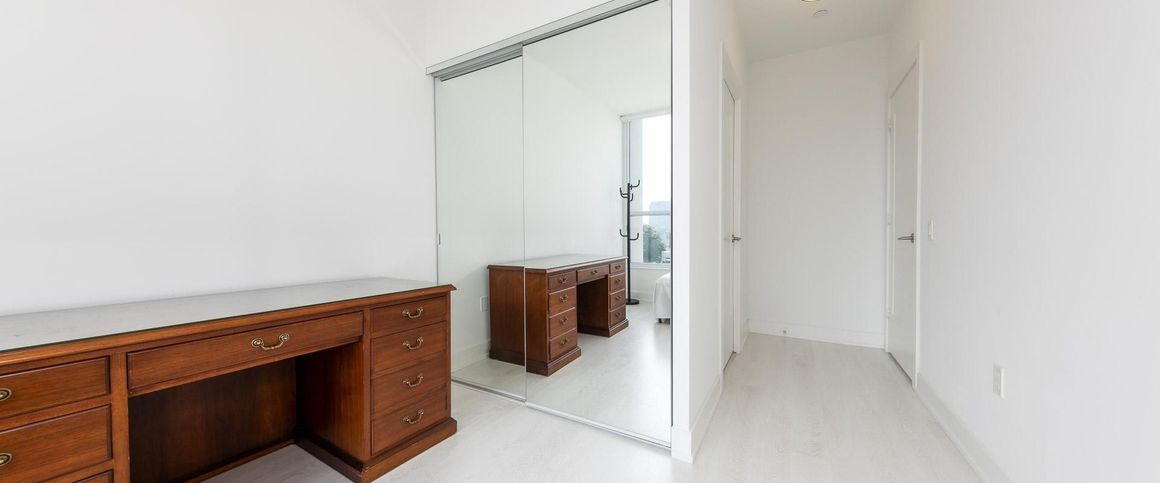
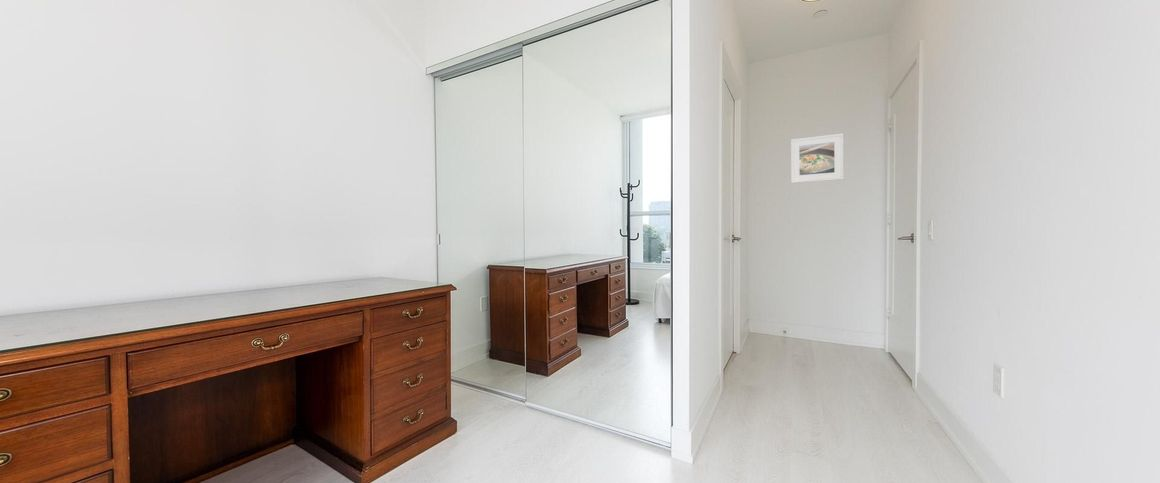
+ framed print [790,132,845,184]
